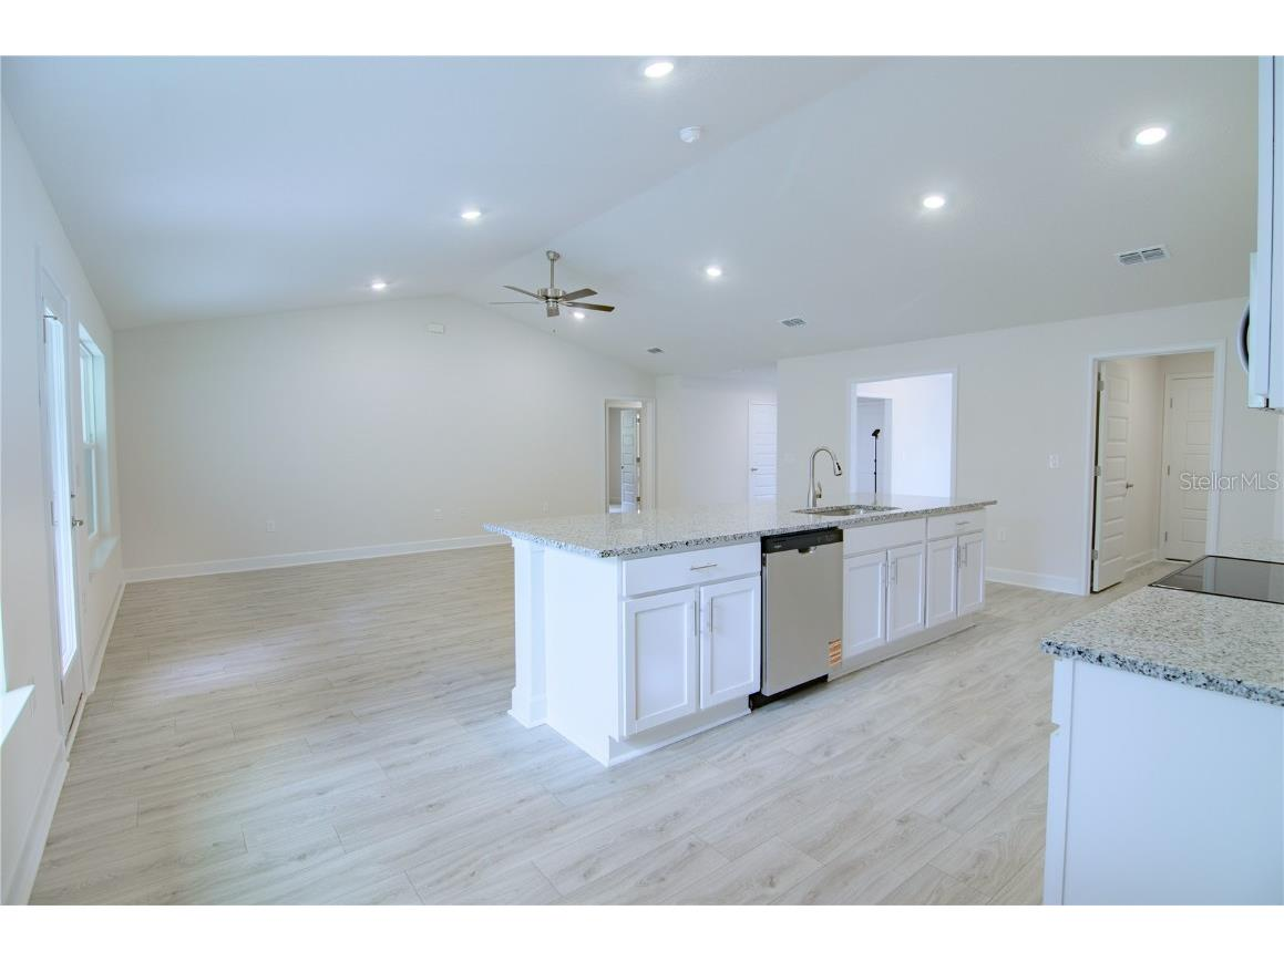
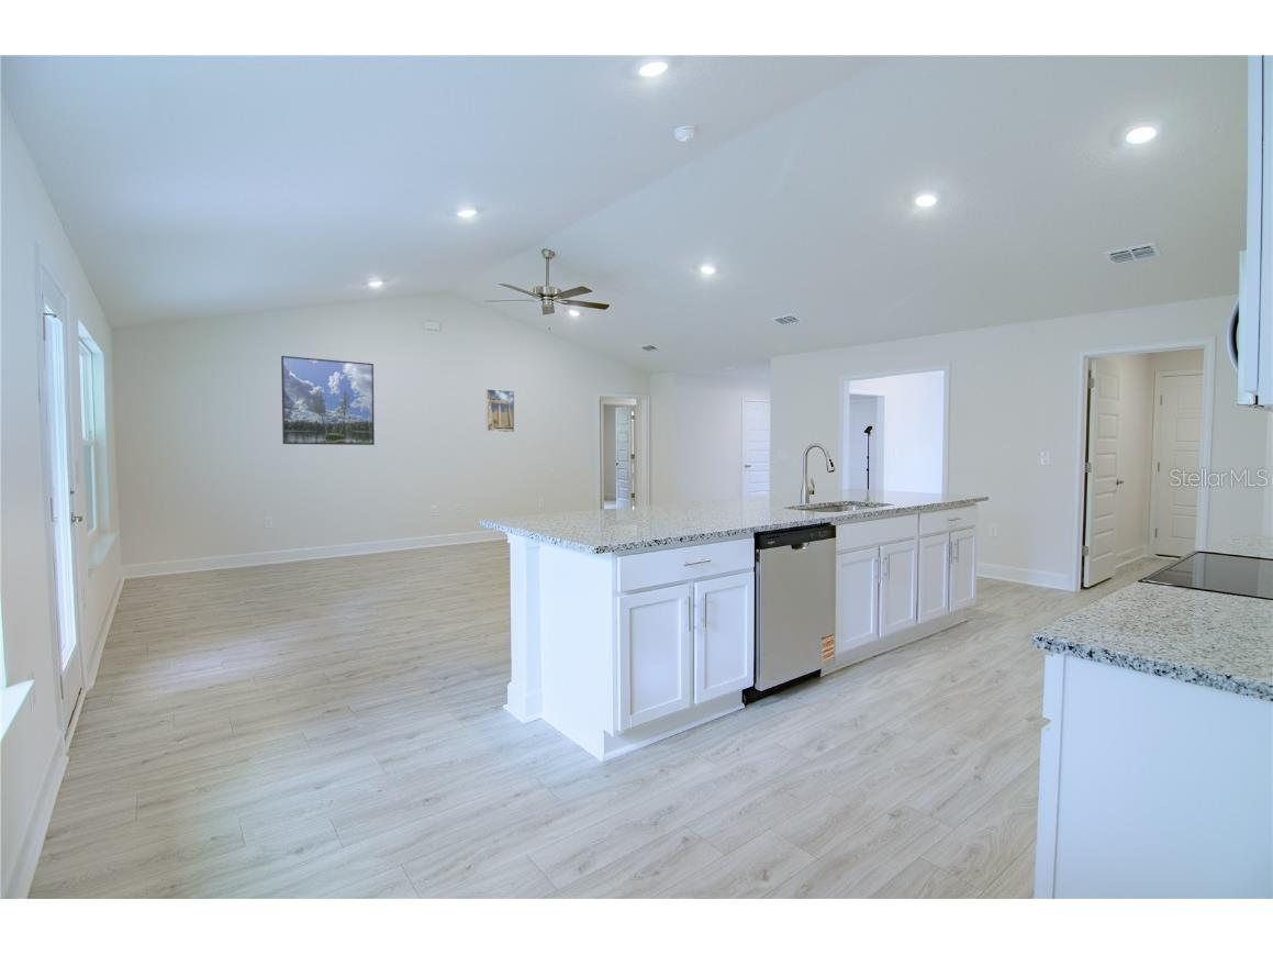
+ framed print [280,355,376,446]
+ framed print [484,388,515,434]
